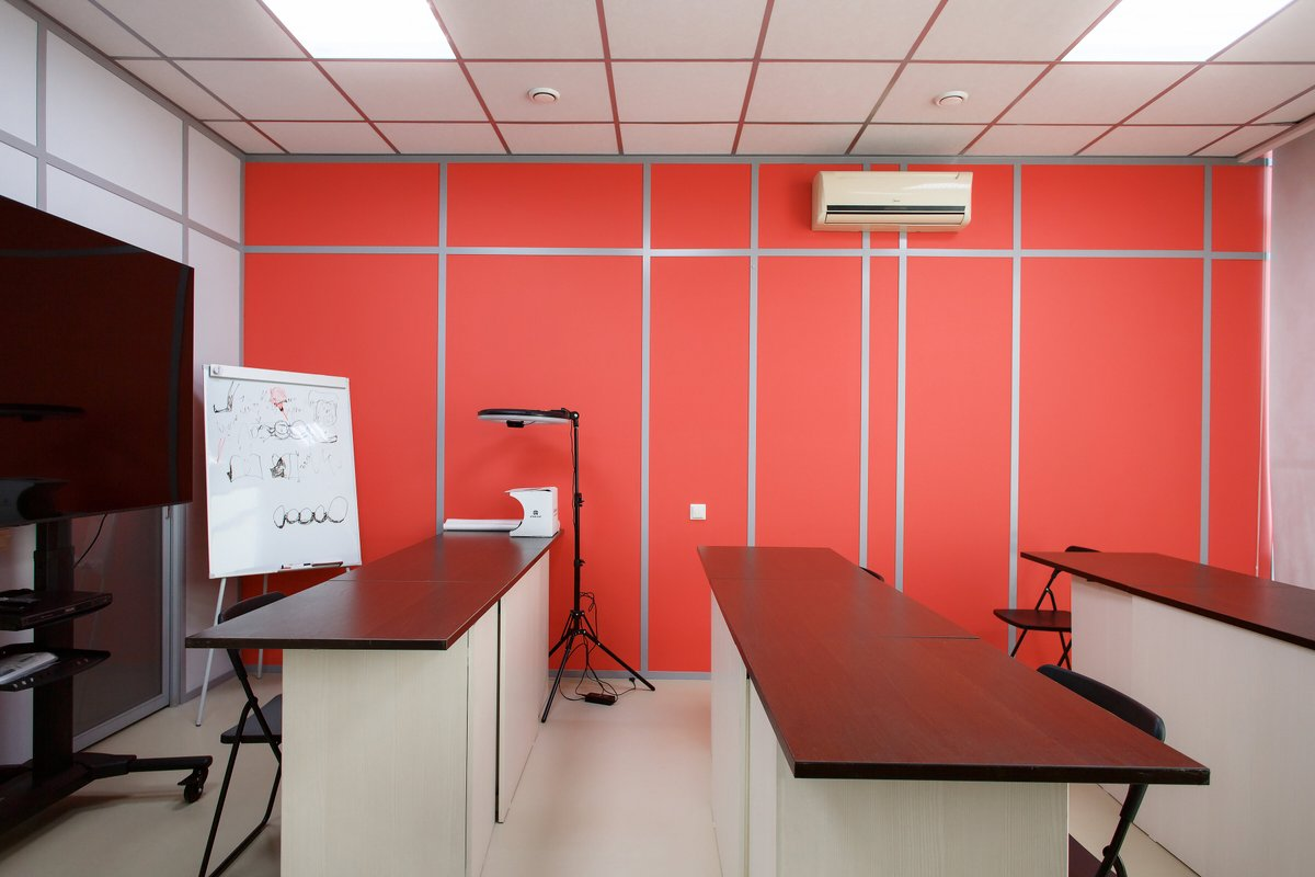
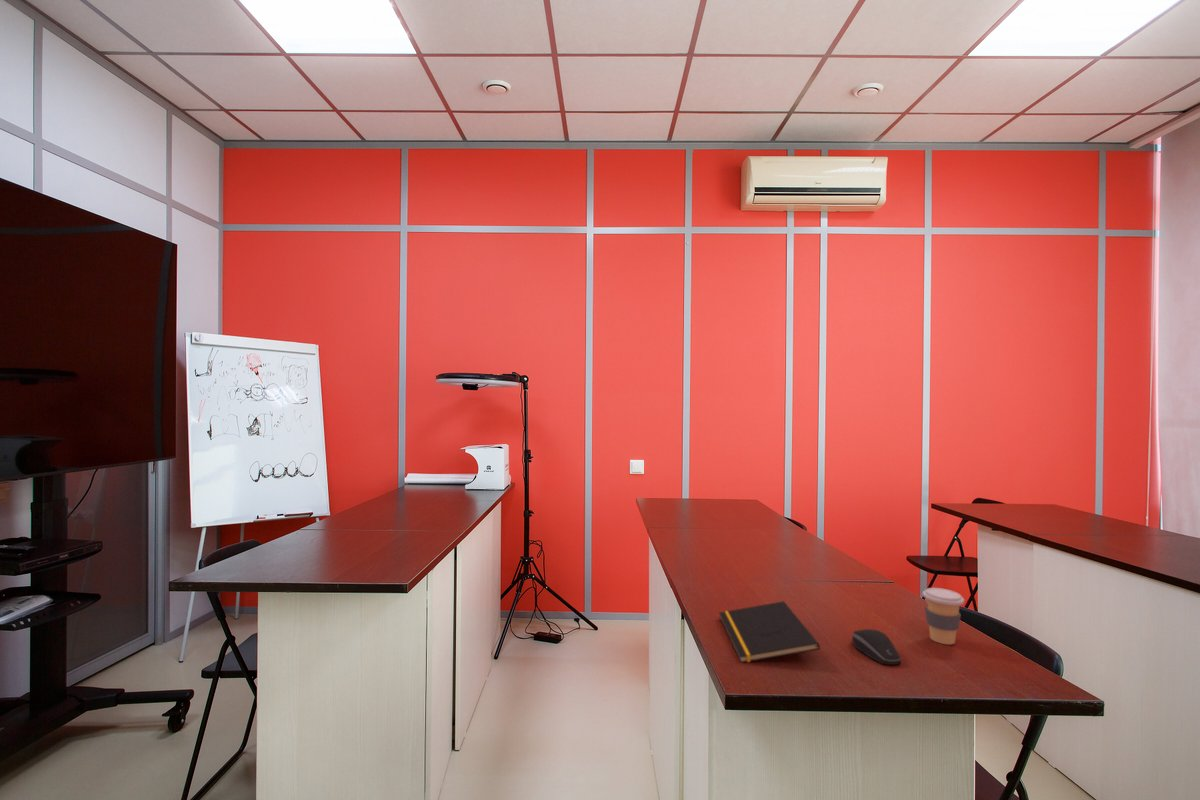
+ coffee cup [922,587,965,646]
+ notepad [718,600,821,664]
+ computer mouse [851,628,902,666]
